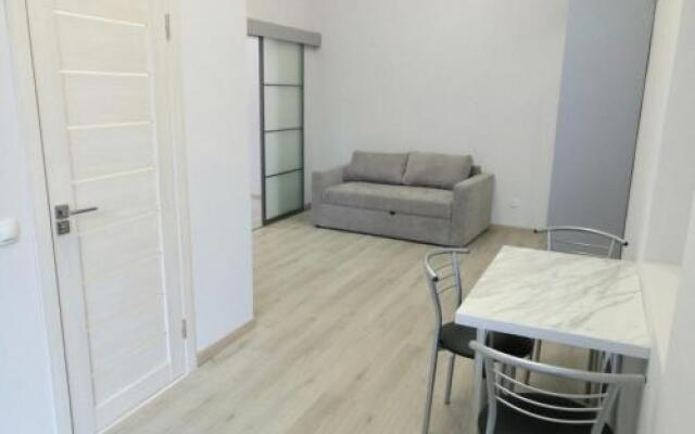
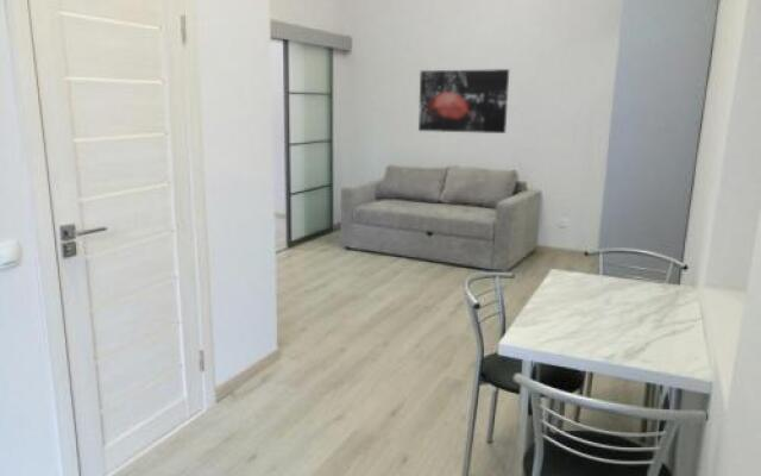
+ wall art [417,68,510,134]
